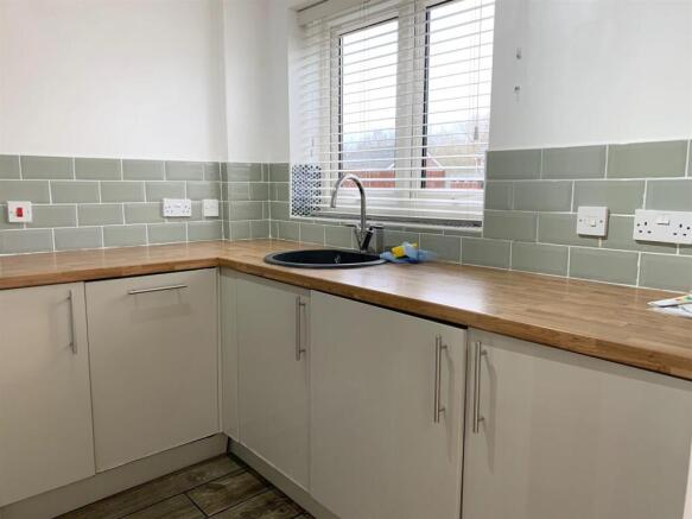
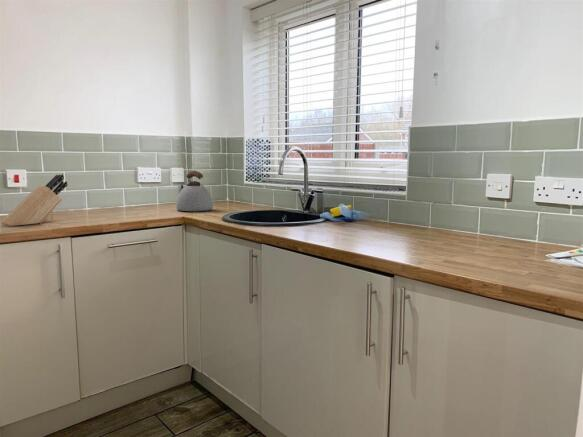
+ kettle [175,170,214,212]
+ knife block [0,173,68,227]
